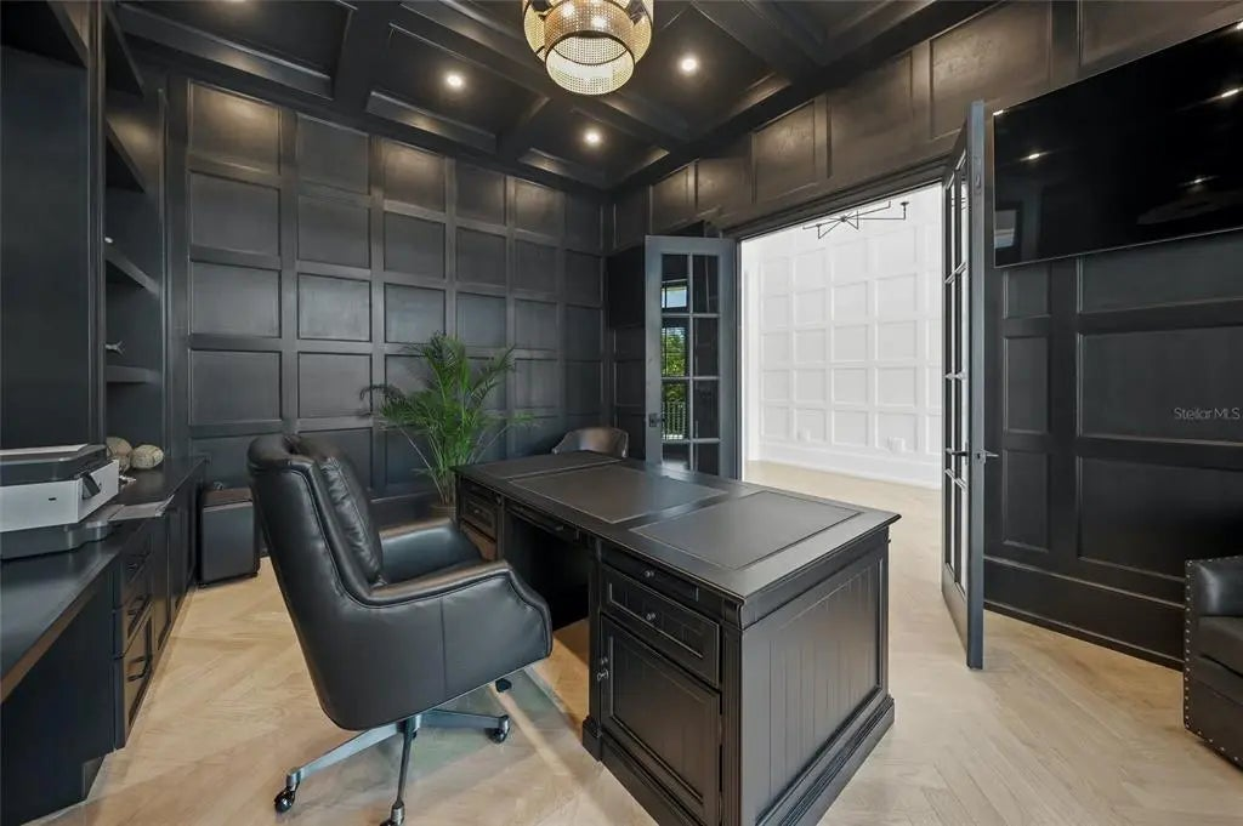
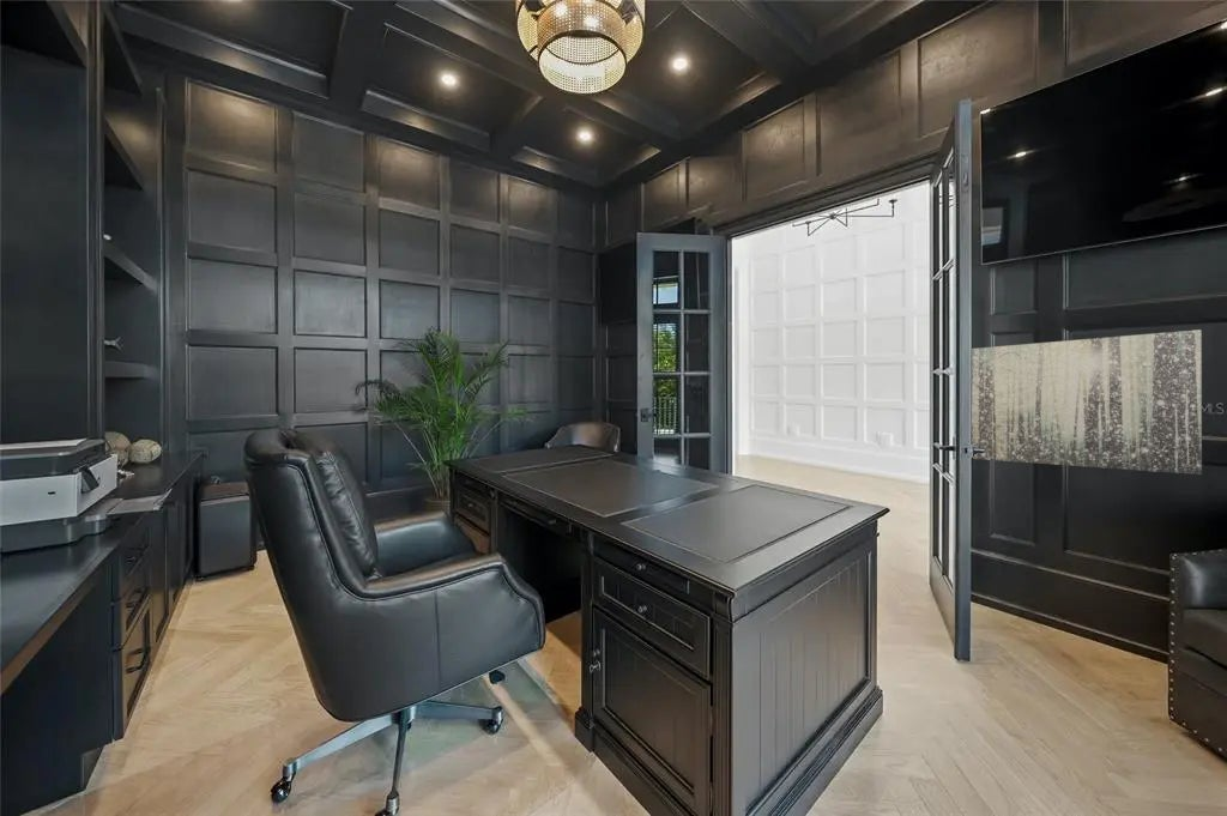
+ wall art [971,328,1203,476]
